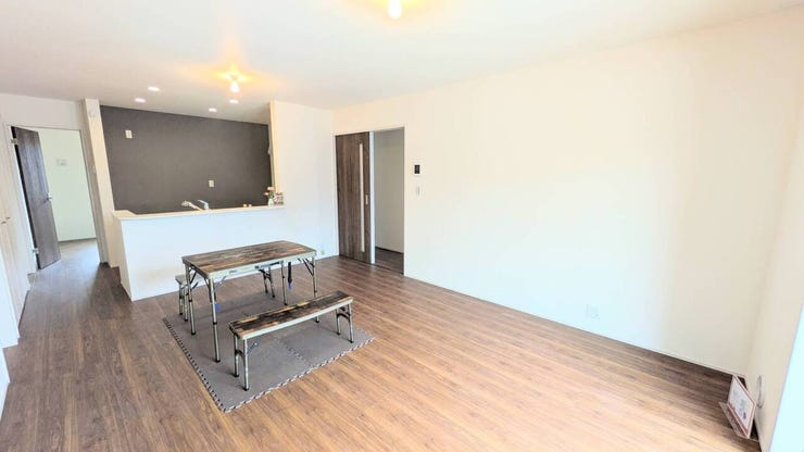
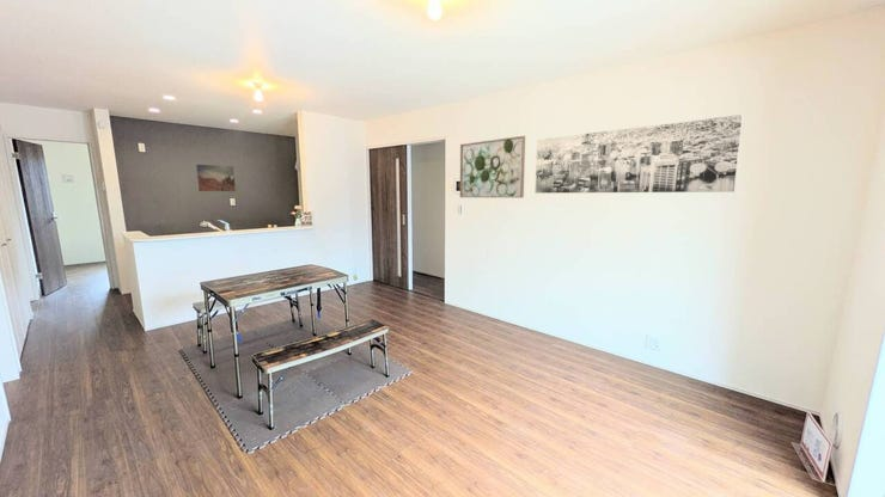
+ wall art [535,113,744,195]
+ wall art [459,135,526,198]
+ wall art [195,164,237,192]
